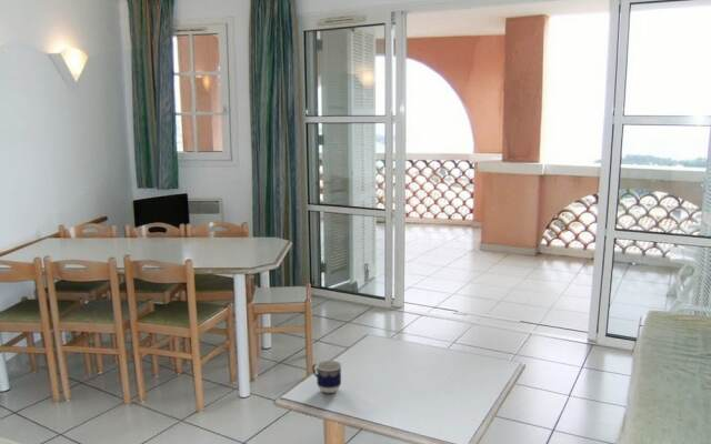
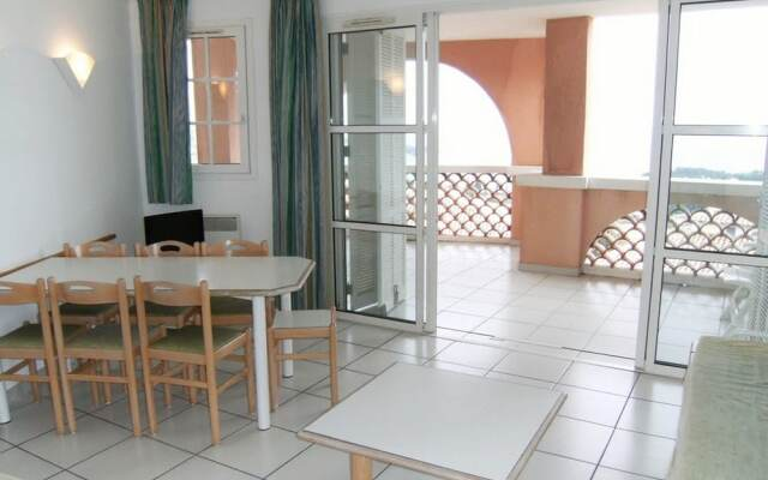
- cup [311,360,343,394]
